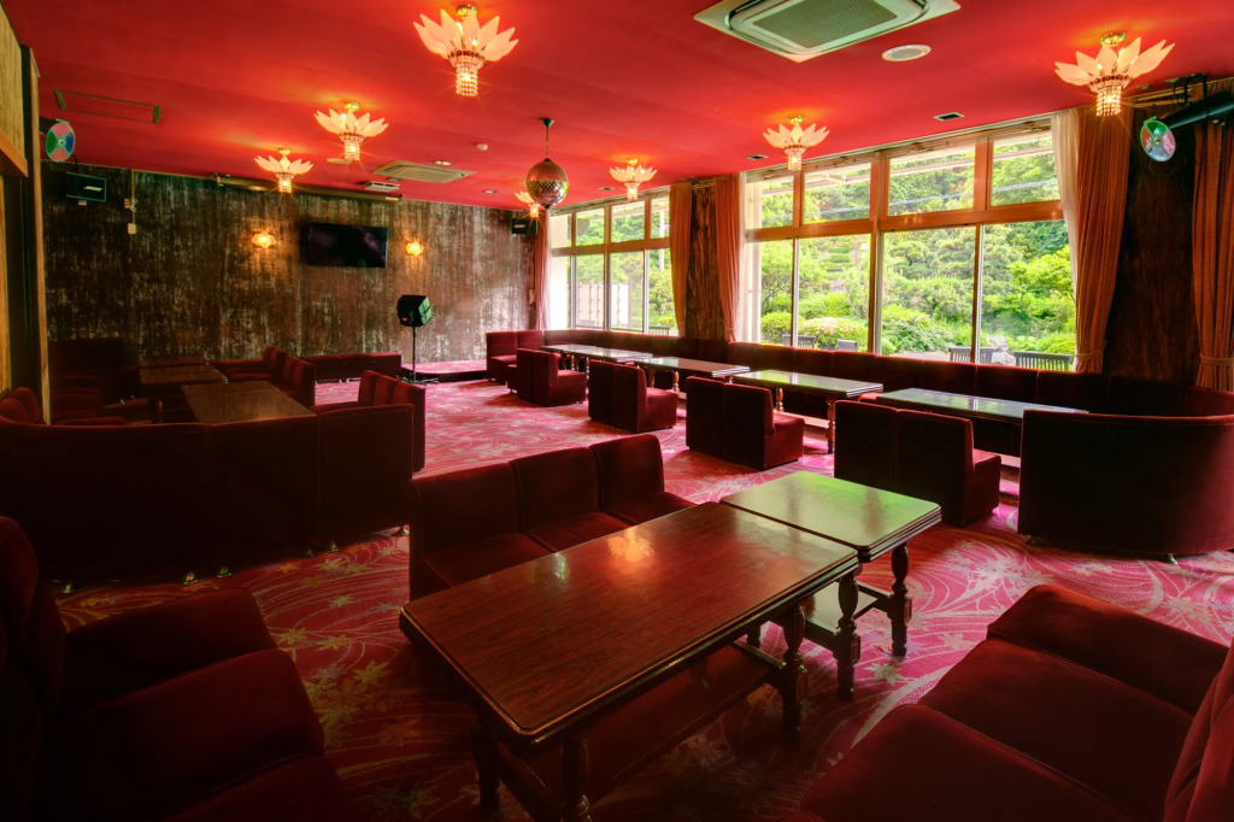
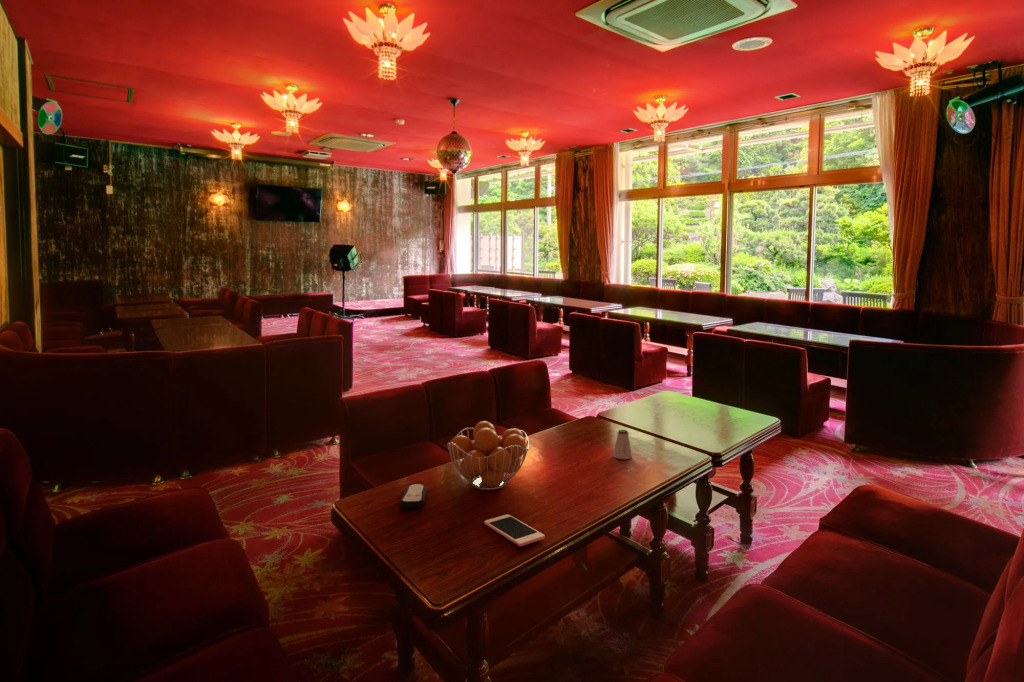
+ cell phone [483,514,546,547]
+ saltshaker [612,429,633,460]
+ remote control [399,483,428,509]
+ fruit basket [446,420,530,491]
